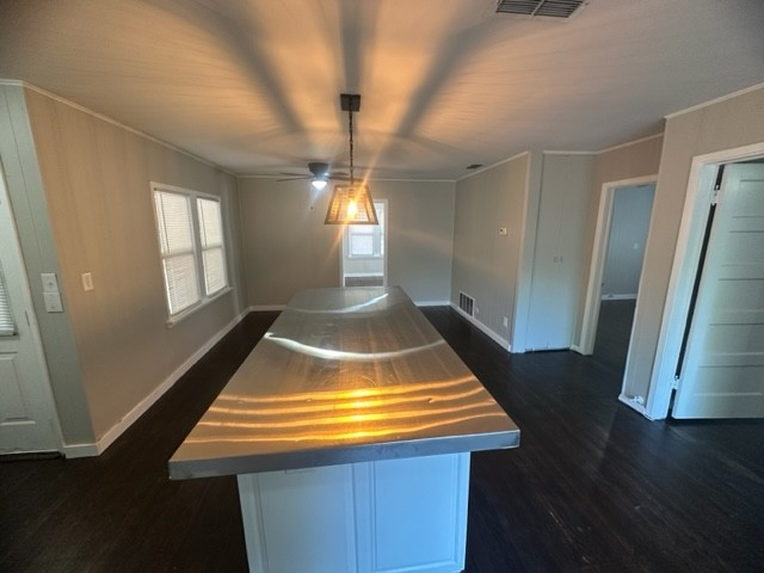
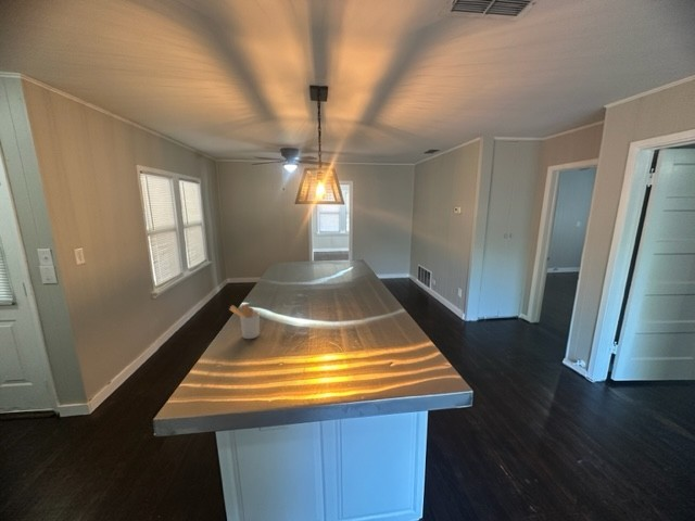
+ utensil holder [228,303,261,340]
